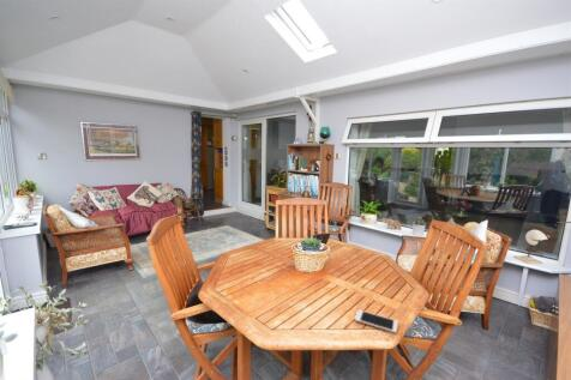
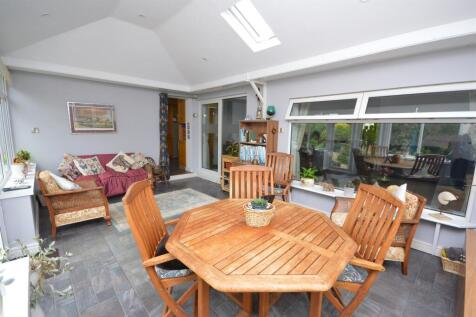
- cell phone [354,308,399,334]
